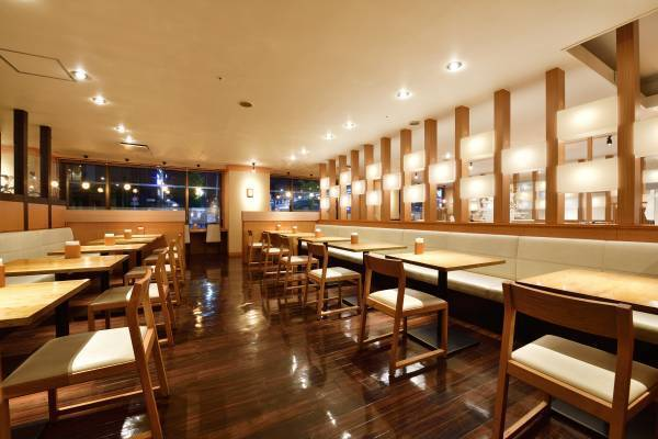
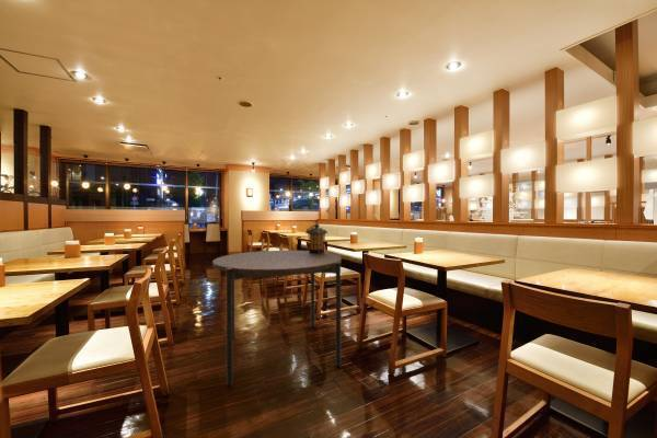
+ lantern [304,222,328,254]
+ dining table [211,250,343,388]
